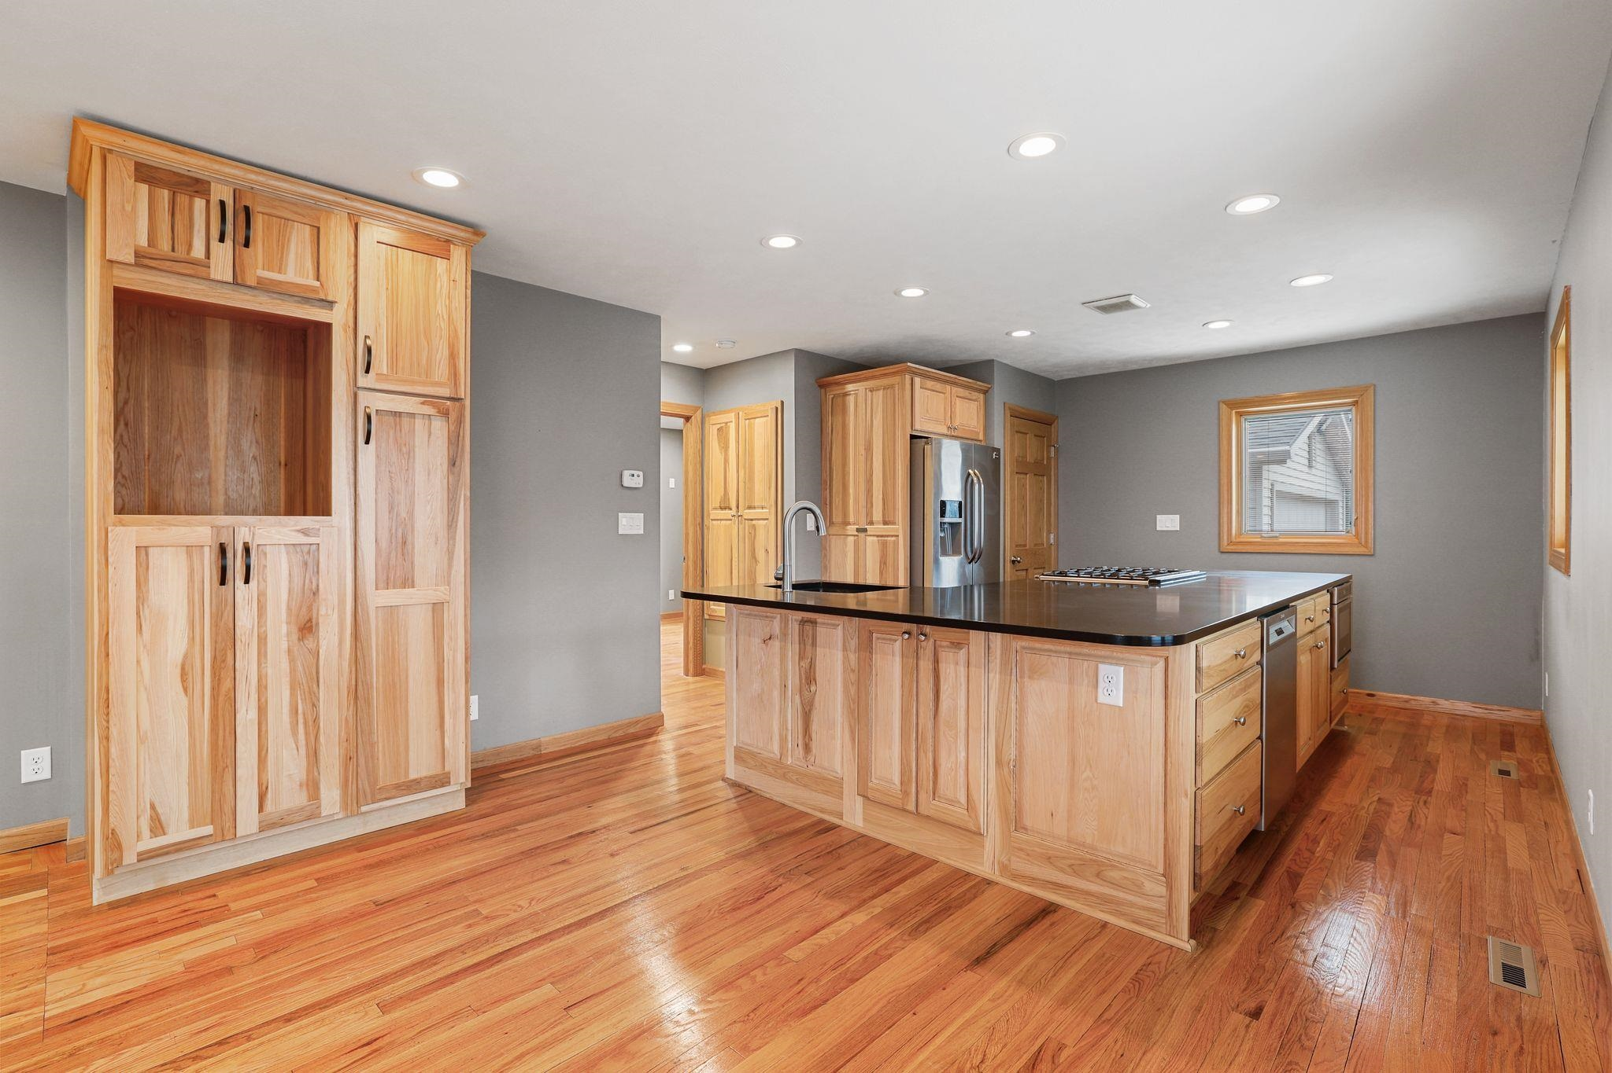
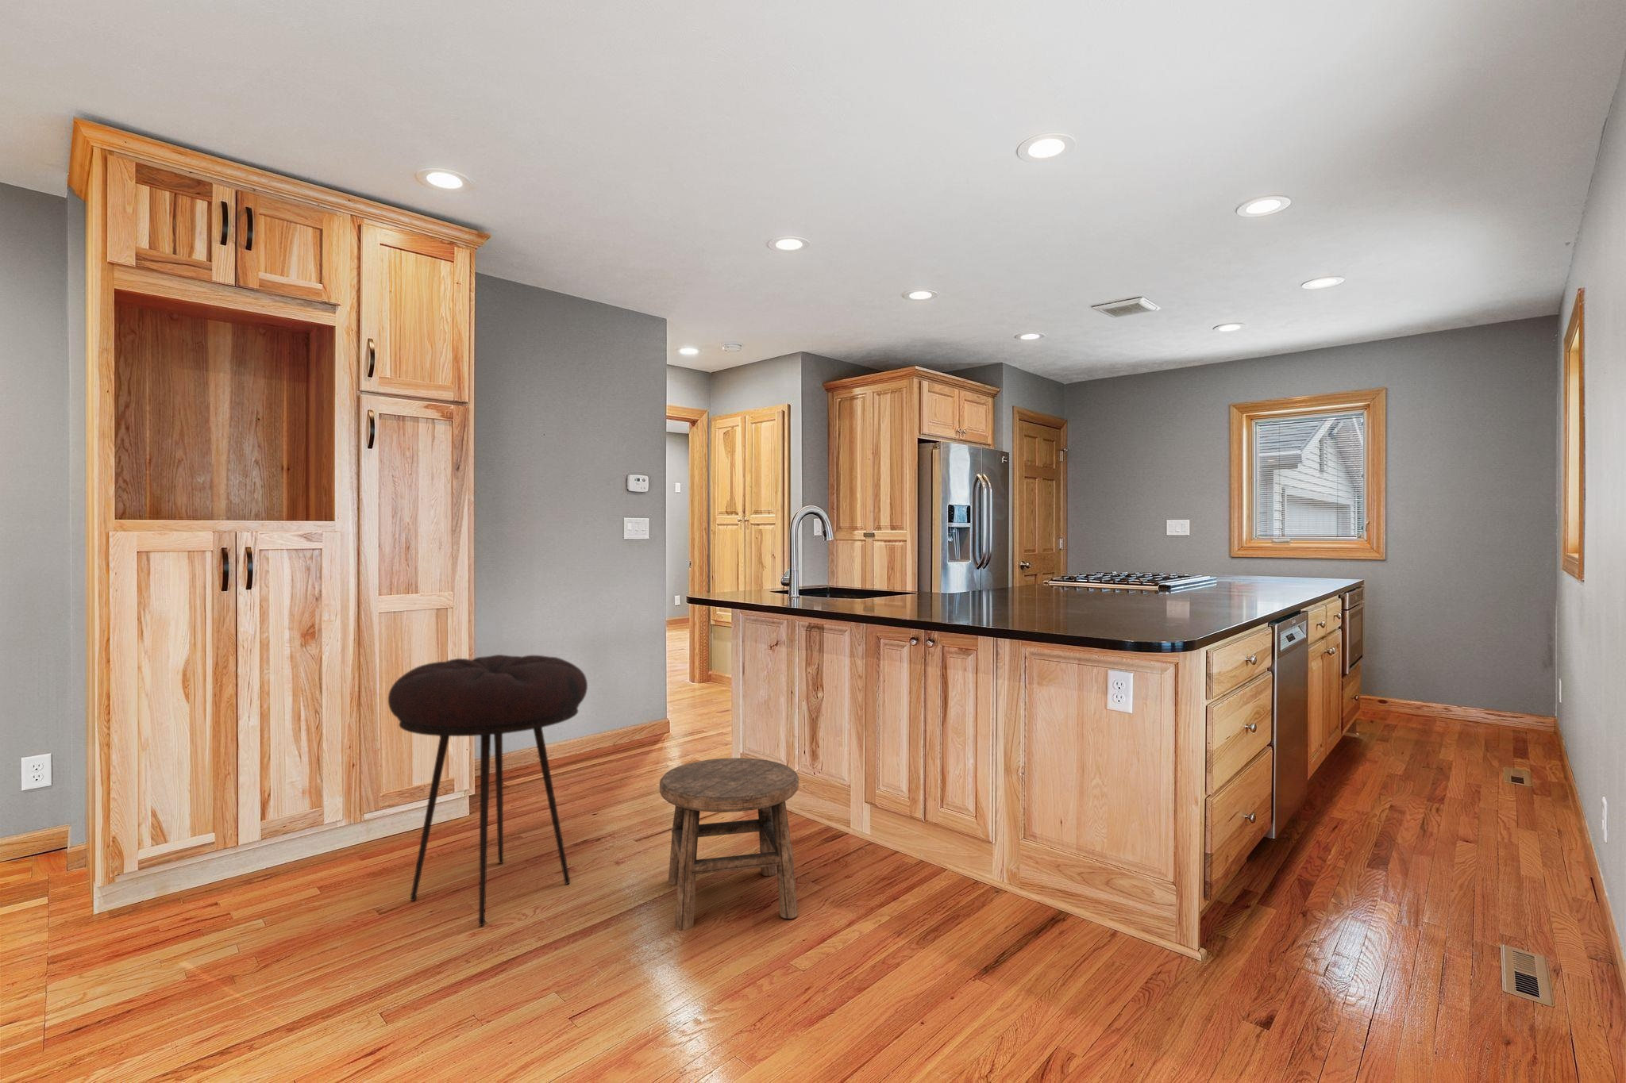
+ stool [387,654,589,927]
+ stool [659,757,799,932]
